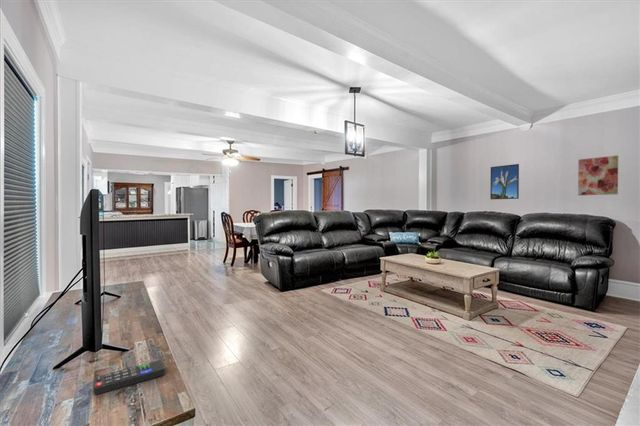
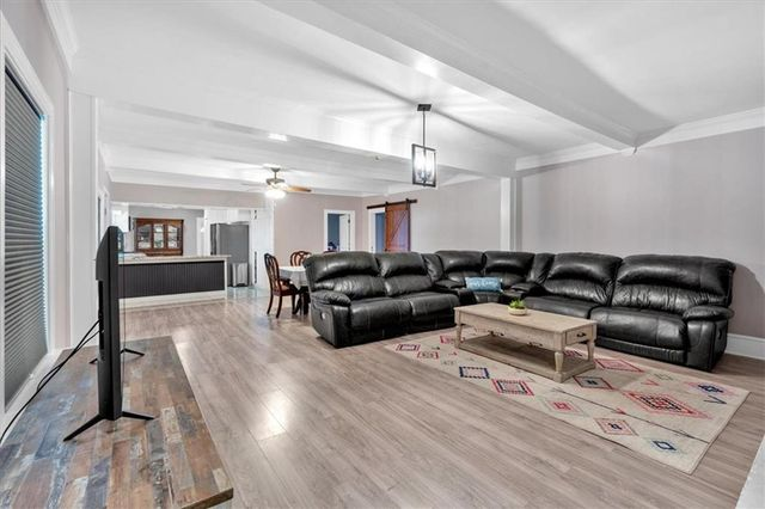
- wall art [577,155,619,196]
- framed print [489,163,520,200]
- remote control [93,359,166,396]
